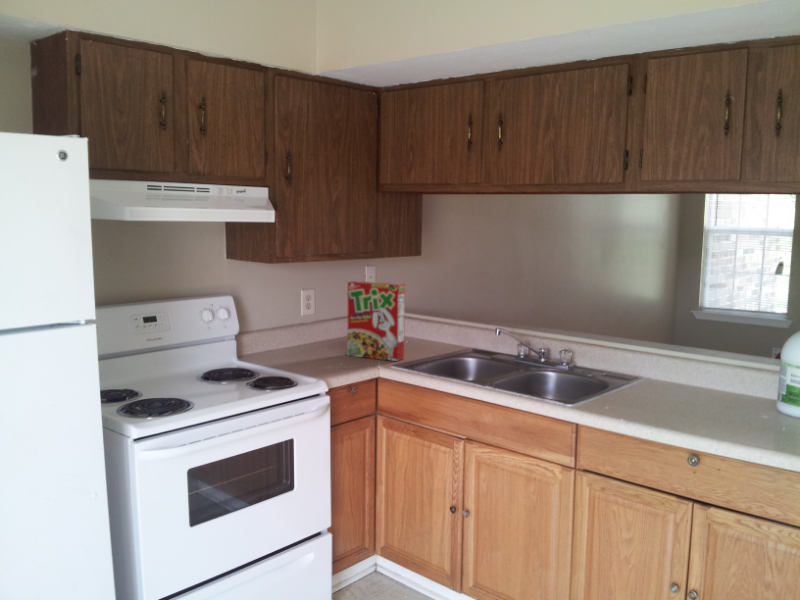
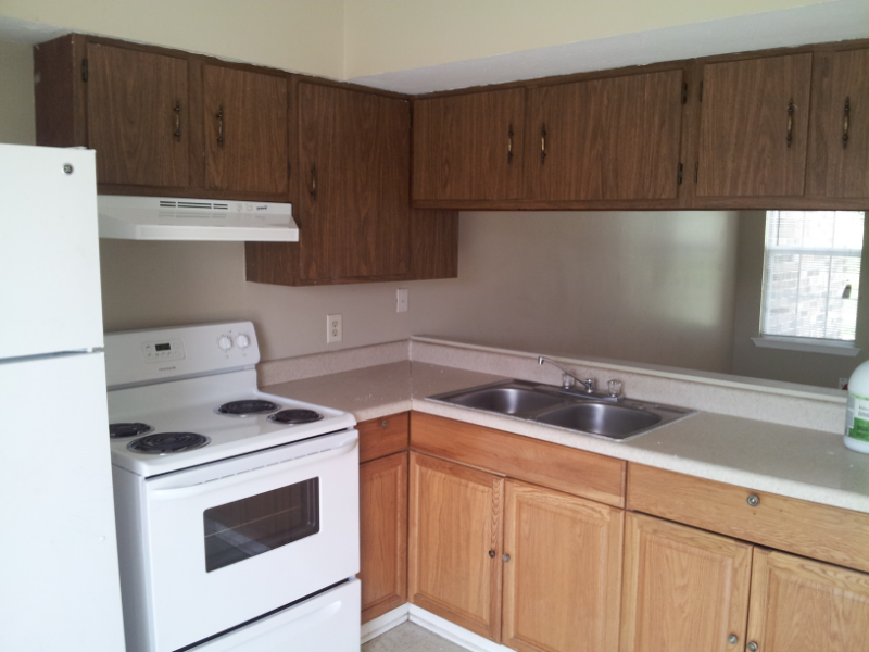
- cereal box [346,280,406,362]
